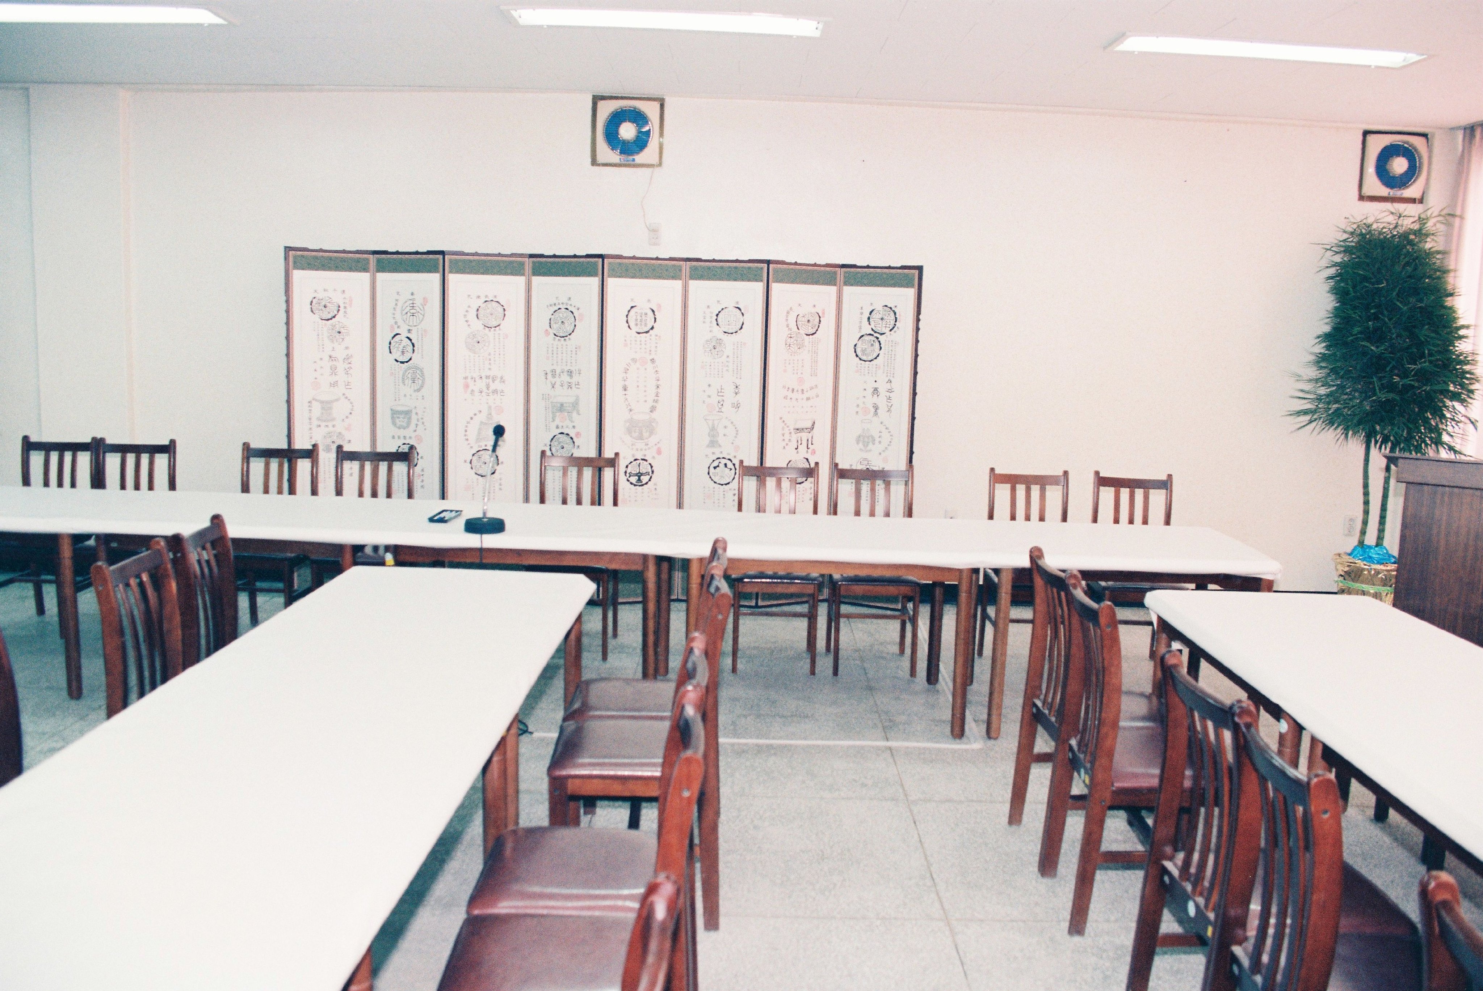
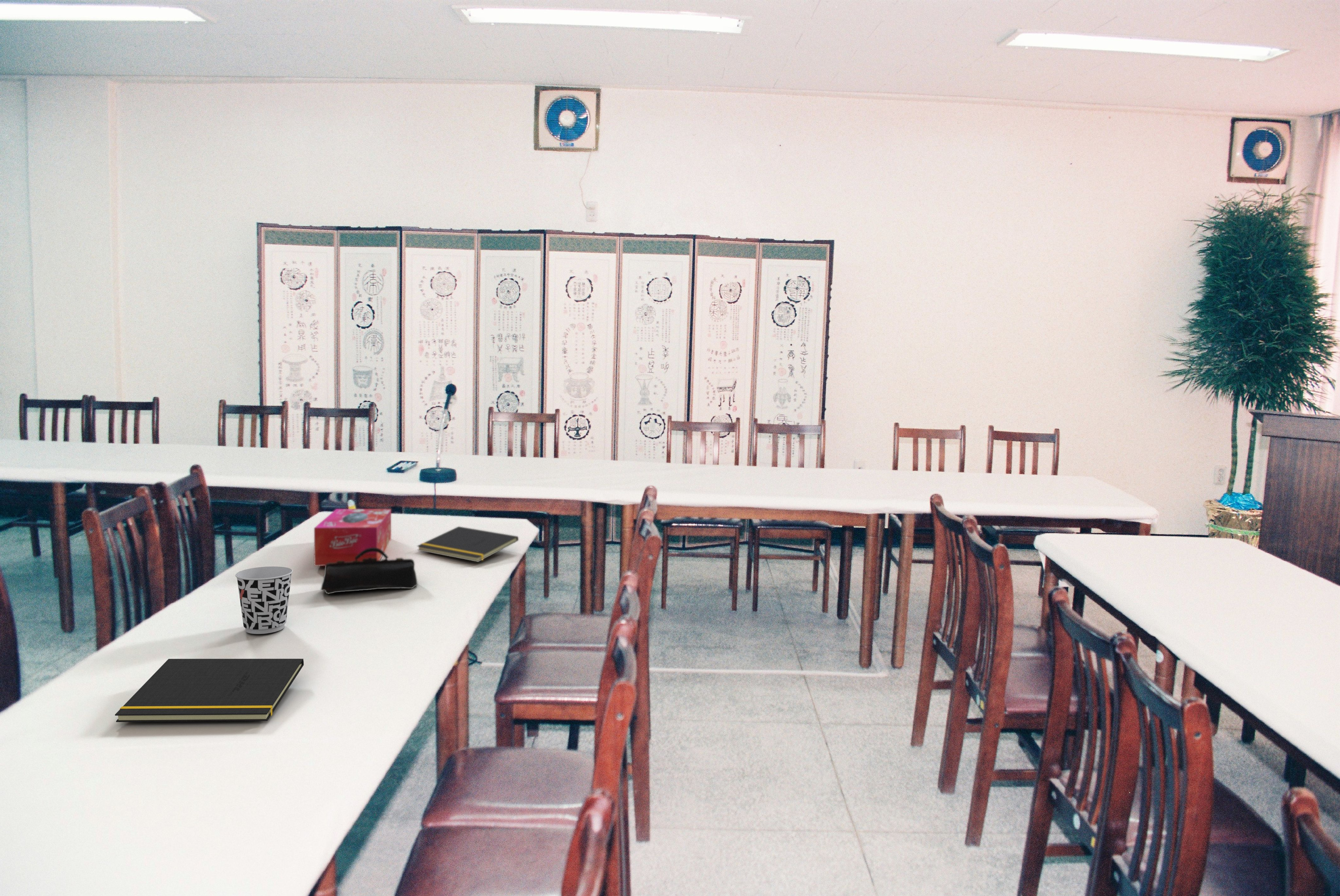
+ pencil case [321,547,418,594]
+ notepad [417,526,519,562]
+ notepad [115,658,304,722]
+ cup [235,566,293,634]
+ tissue box [314,508,392,566]
